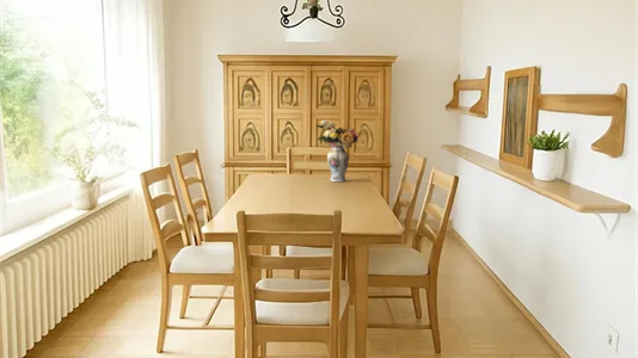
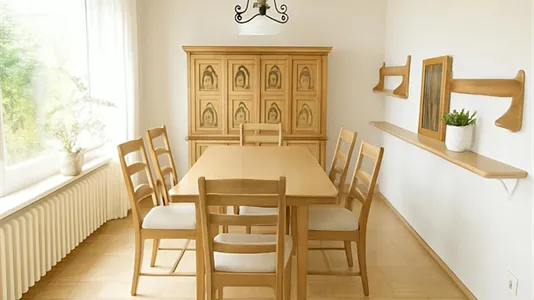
- flower arrangement [315,118,360,183]
